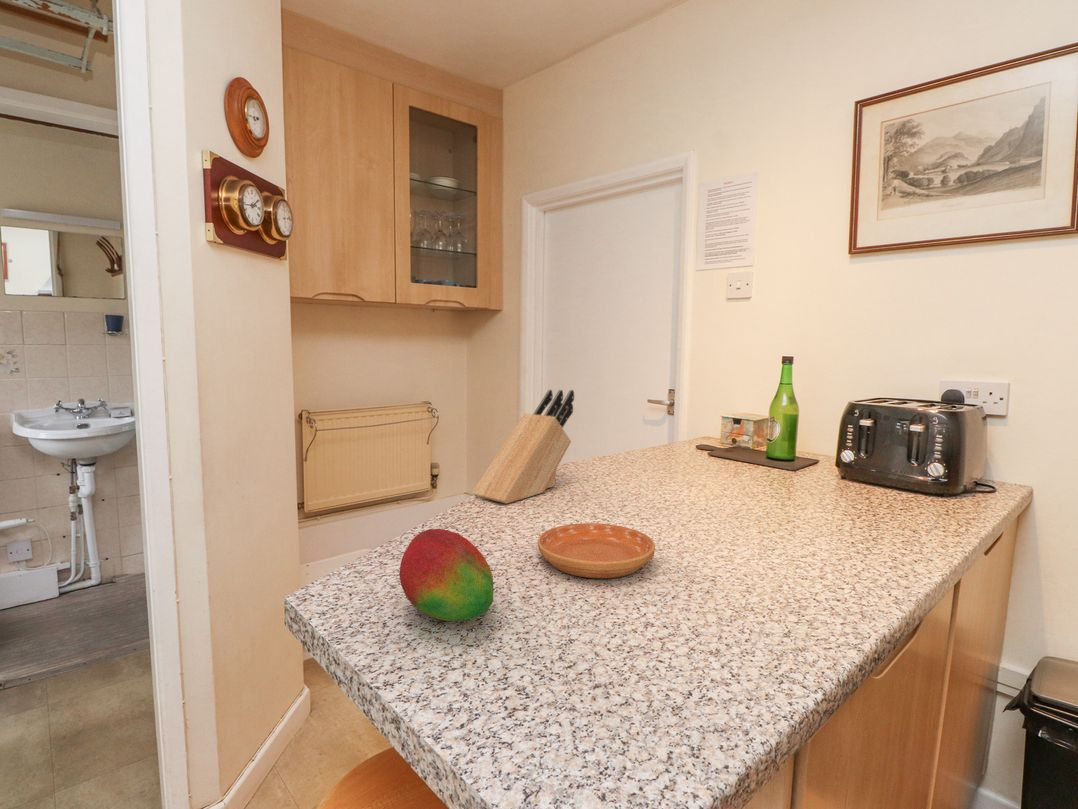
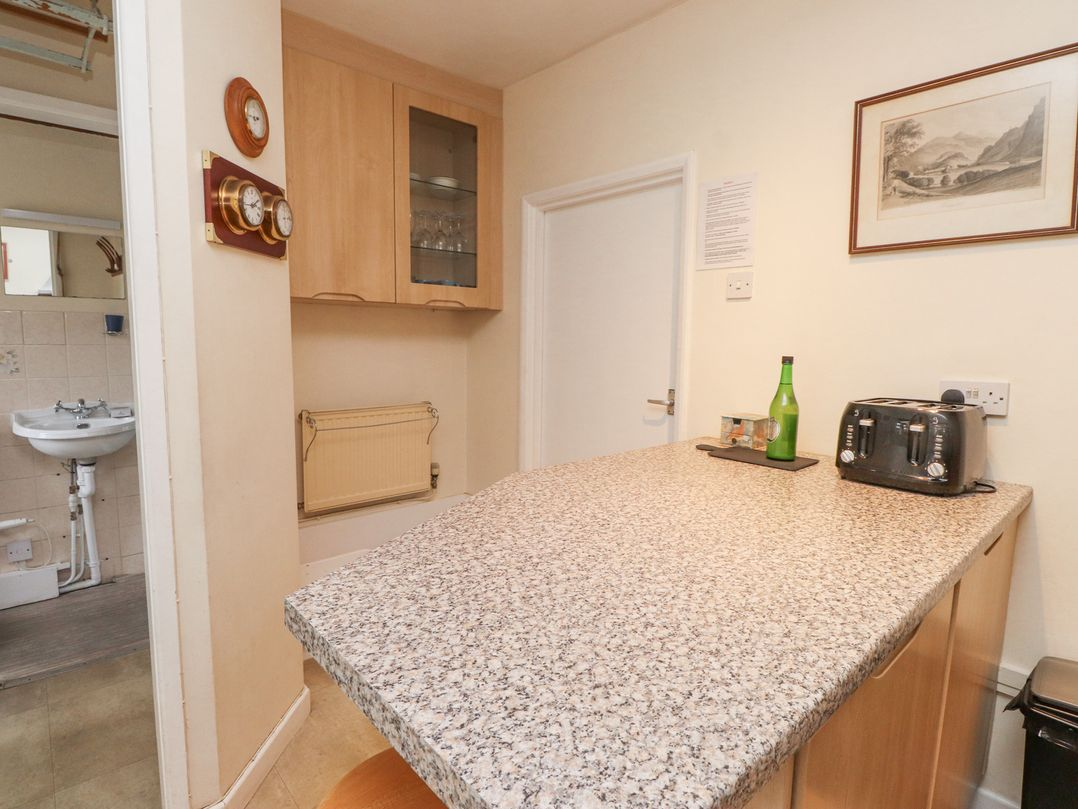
- knife block [471,389,575,505]
- fruit [398,528,495,622]
- saucer [537,522,656,579]
